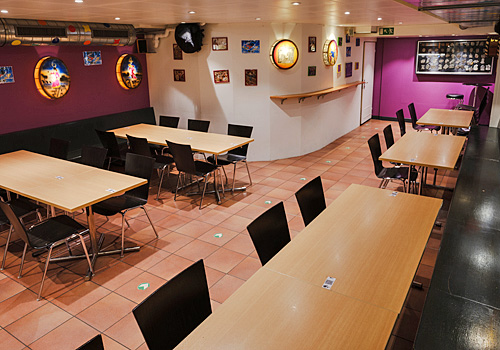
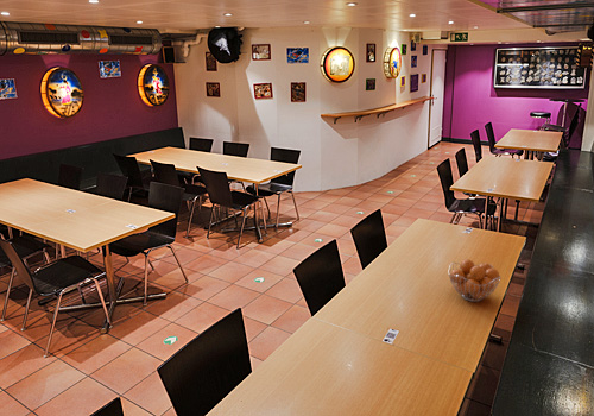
+ fruit basket [448,258,503,303]
